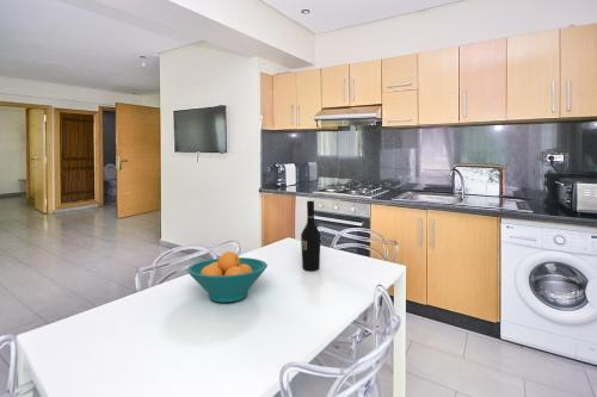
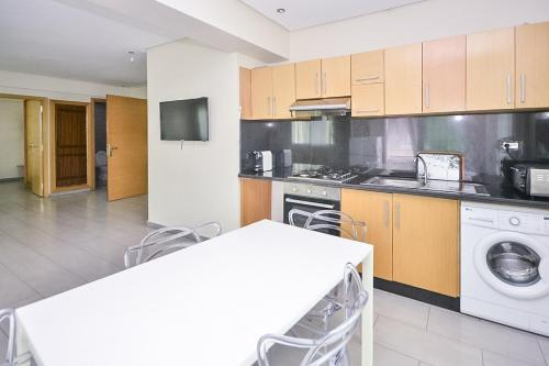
- fruit bowl [186,250,269,304]
- wine bottle [300,200,321,272]
